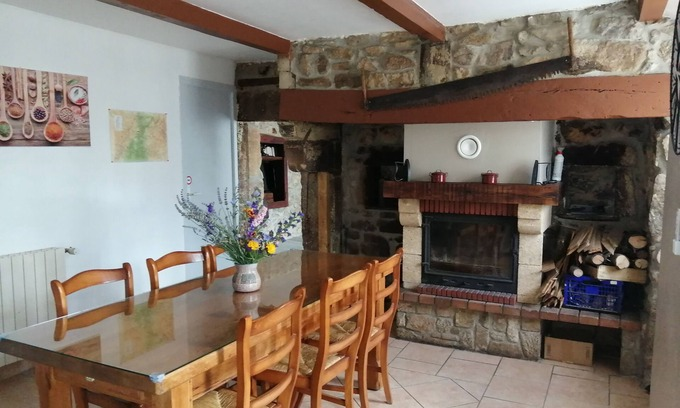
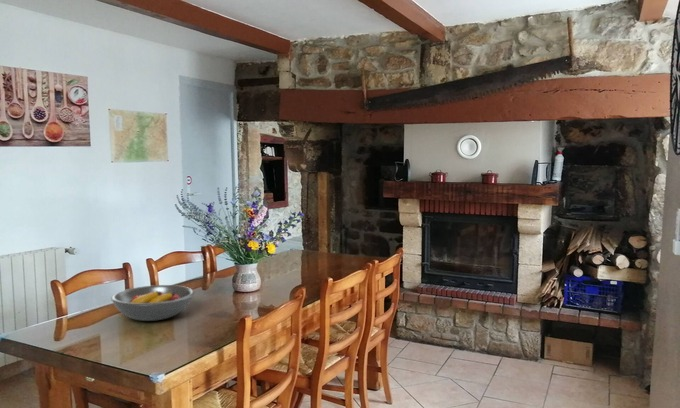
+ fruit bowl [110,284,196,322]
